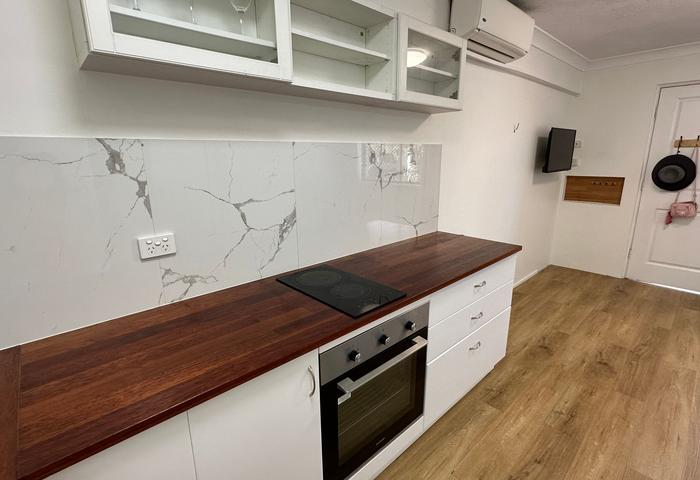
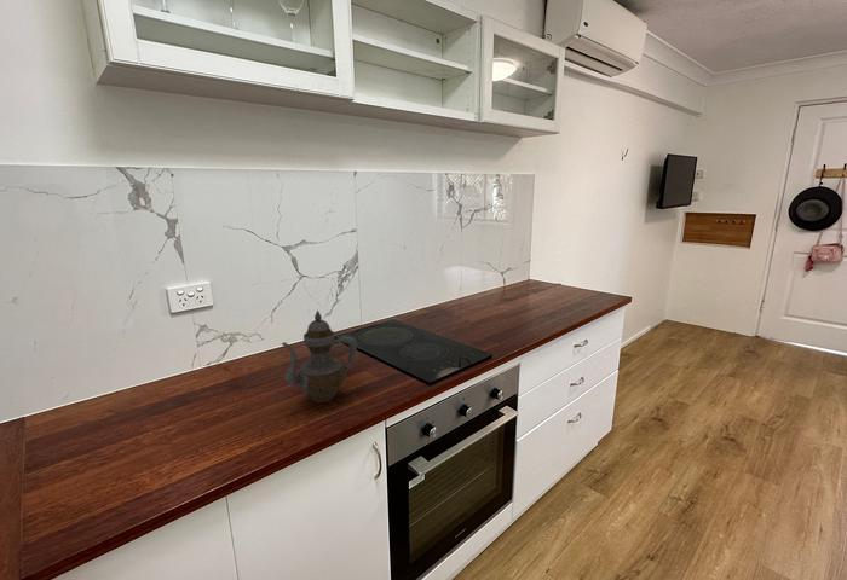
+ teapot [281,309,358,404]
